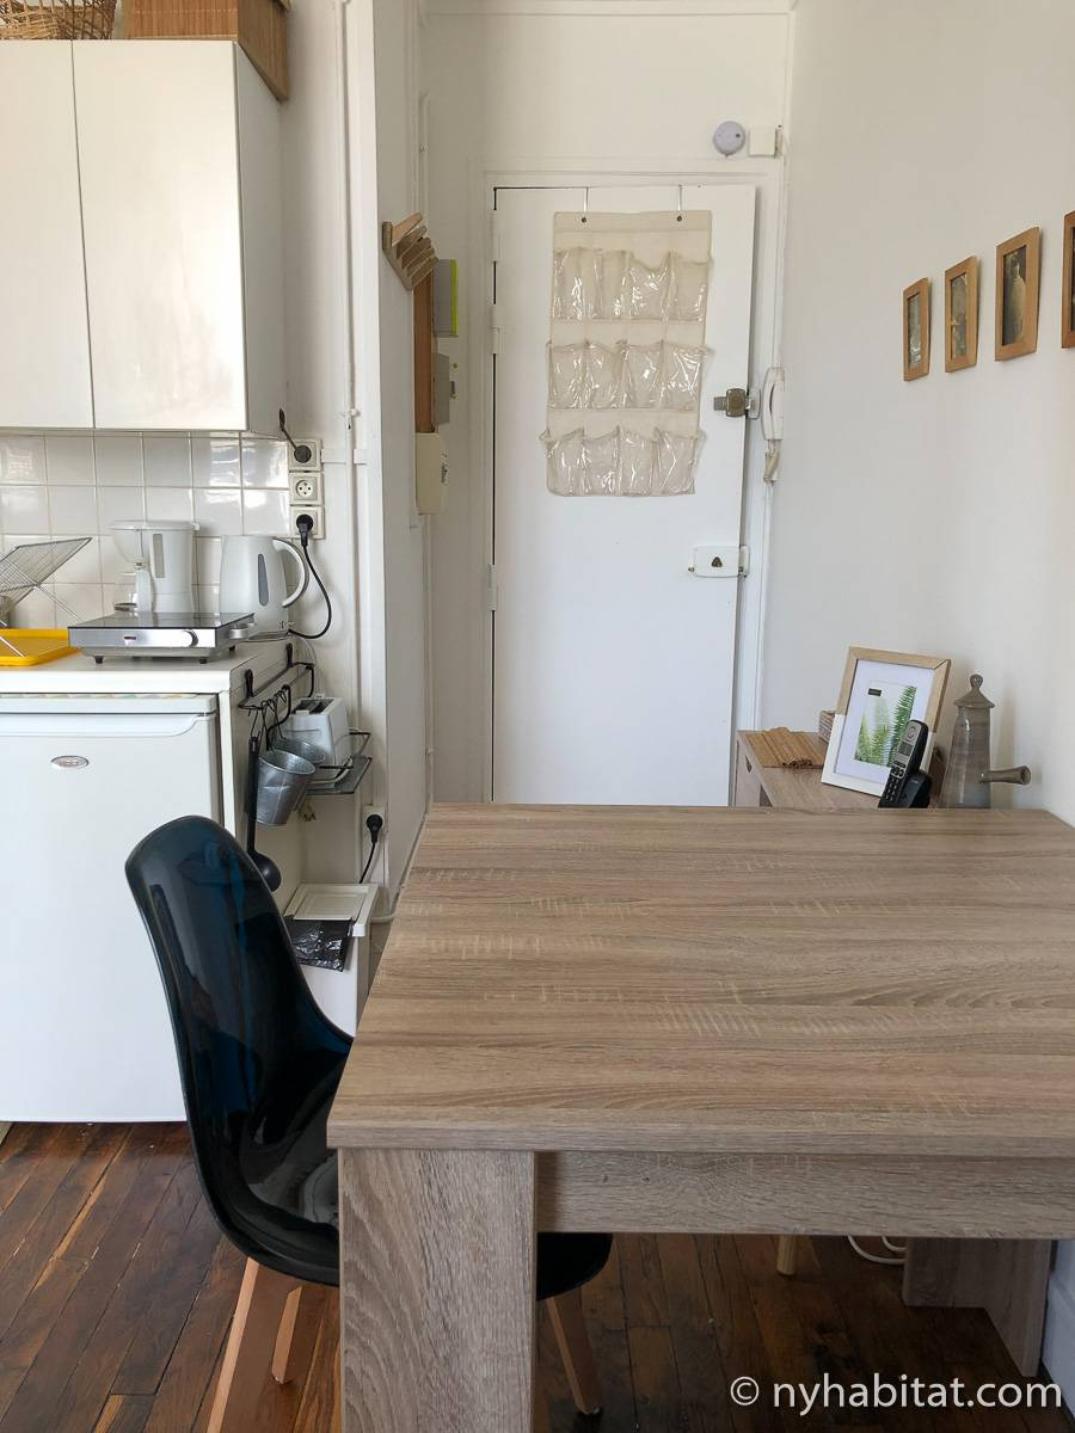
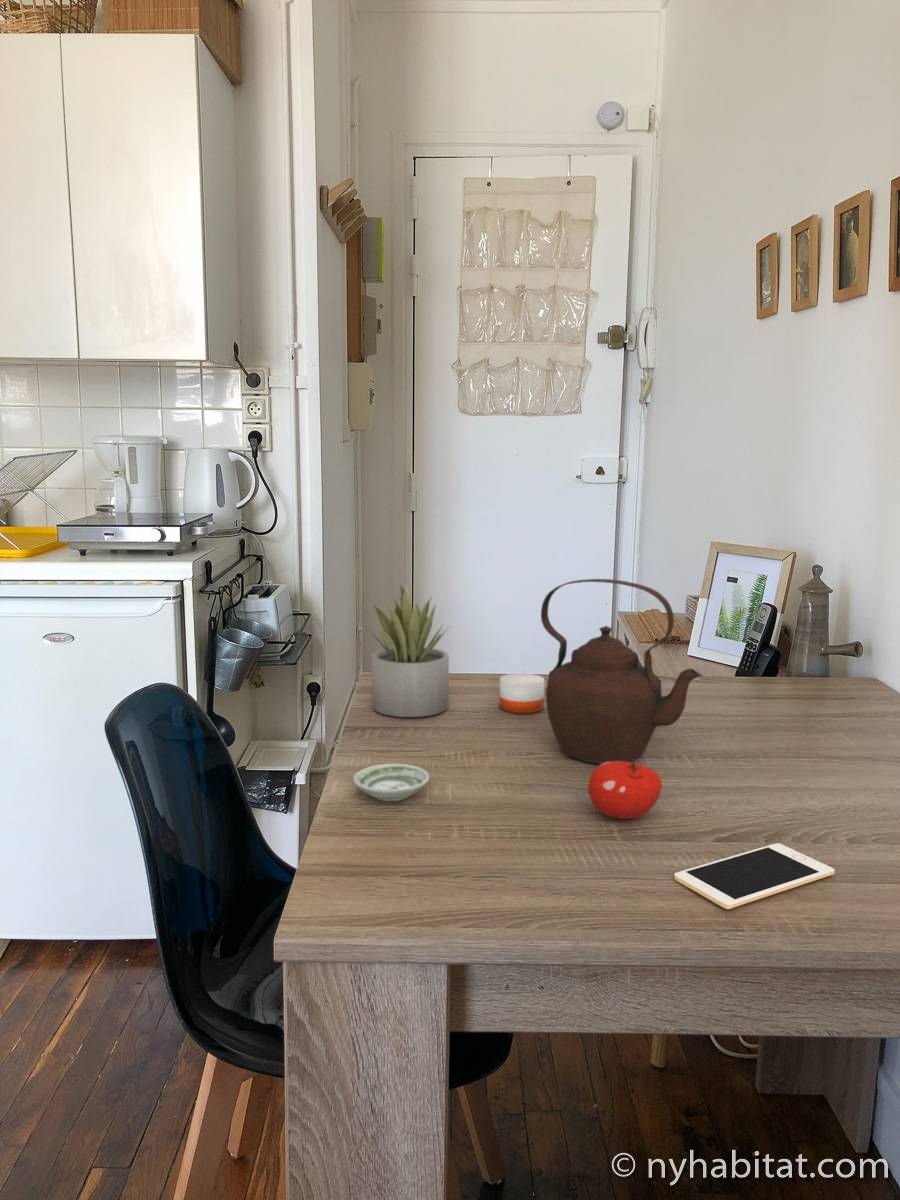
+ teapot [540,578,704,764]
+ fruit [587,761,663,820]
+ cell phone [673,842,836,910]
+ succulent plant [370,583,450,718]
+ candle [498,661,545,714]
+ saucer [352,763,431,802]
